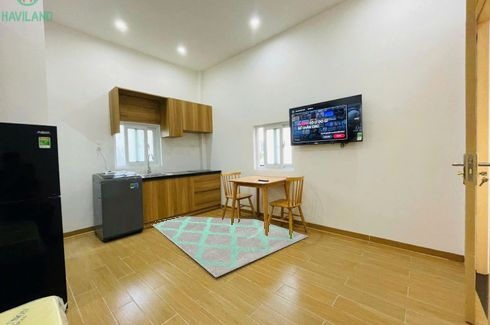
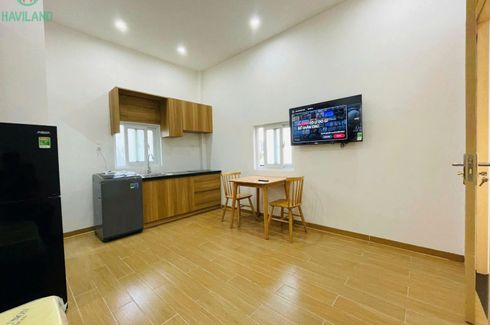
- rug [152,215,309,278]
